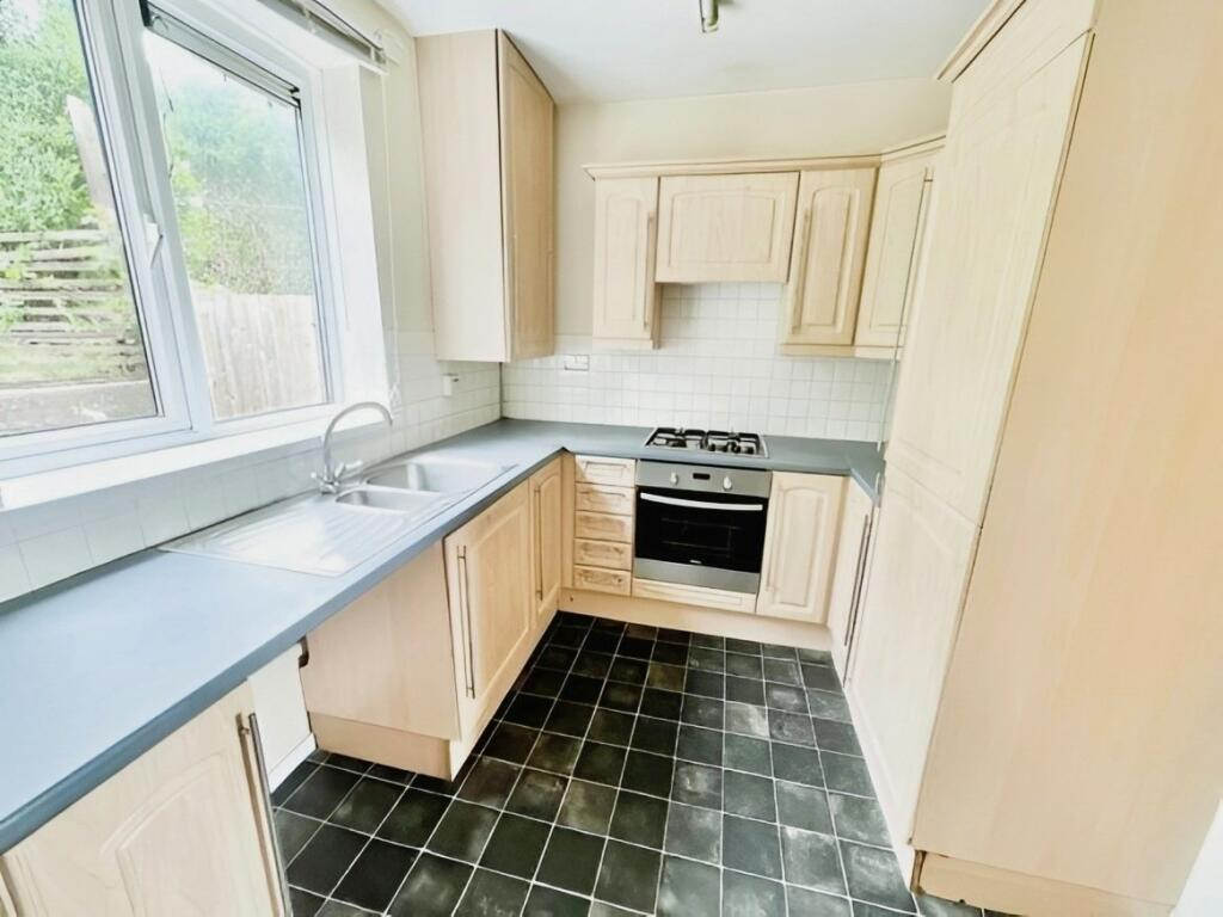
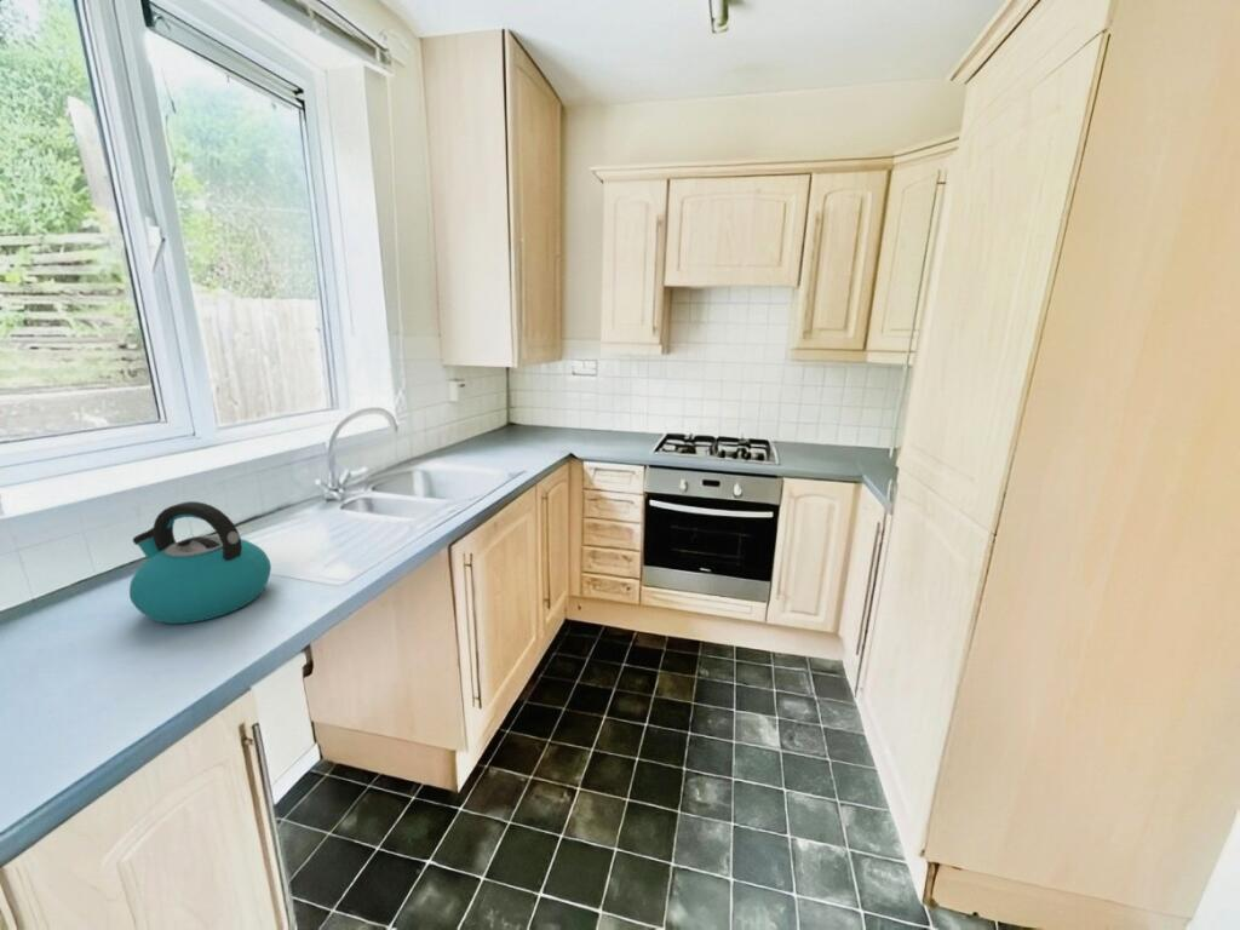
+ kettle [128,500,272,625]
